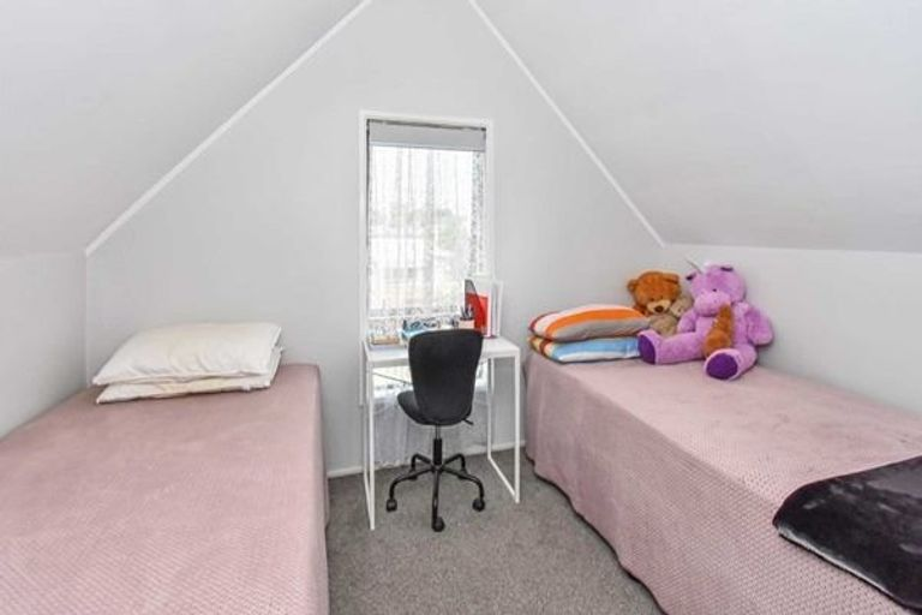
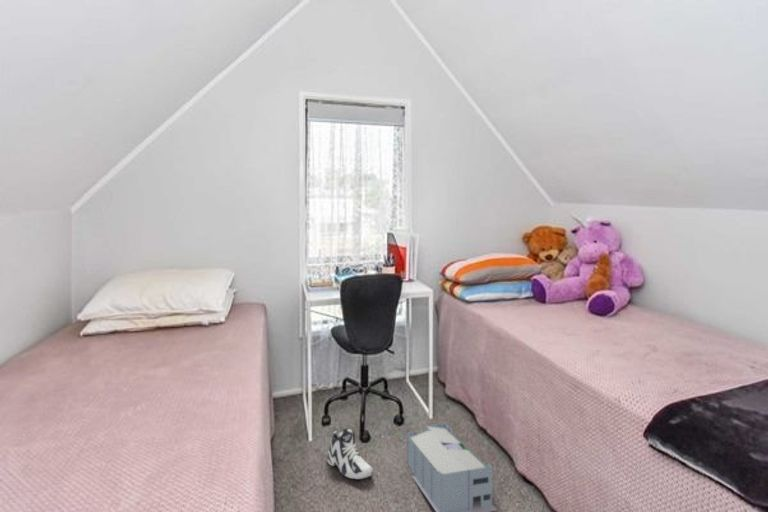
+ sneaker [326,427,374,480]
+ storage bin [406,422,498,512]
